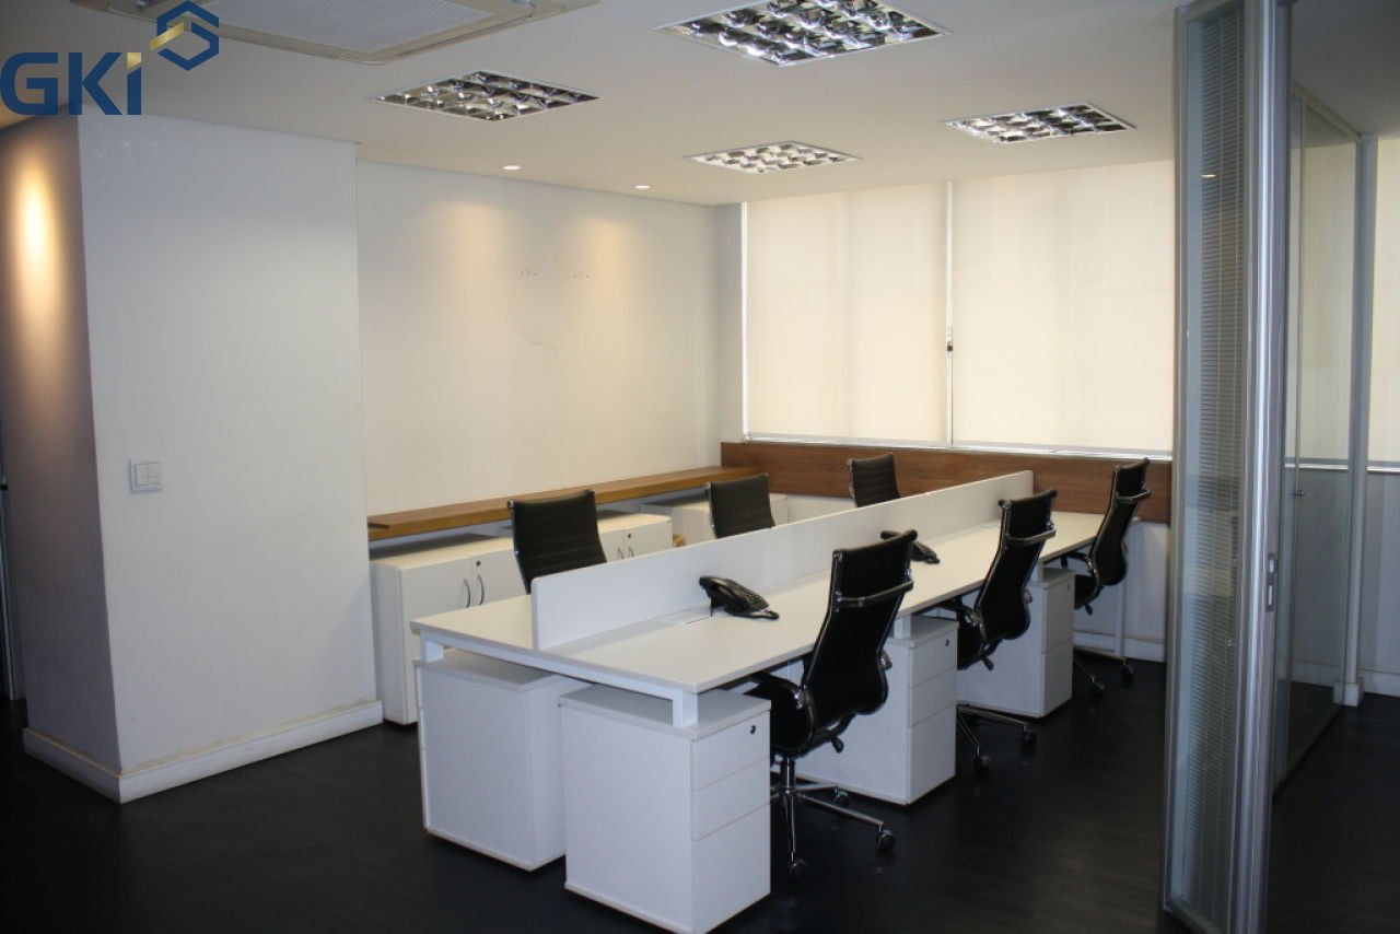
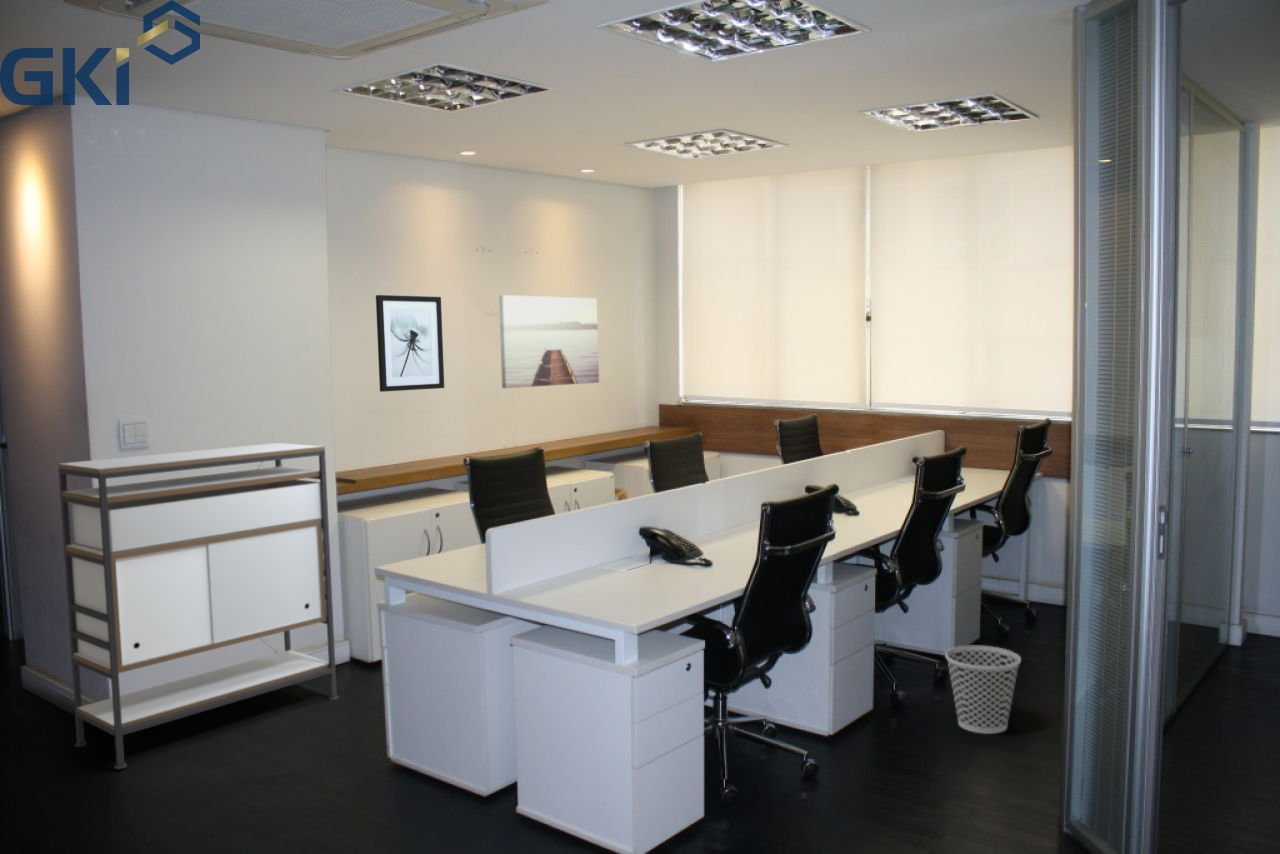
+ wall art [375,294,445,393]
+ wall art [498,294,600,389]
+ shelving unit [57,442,339,770]
+ wastebasket [944,644,1022,735]
